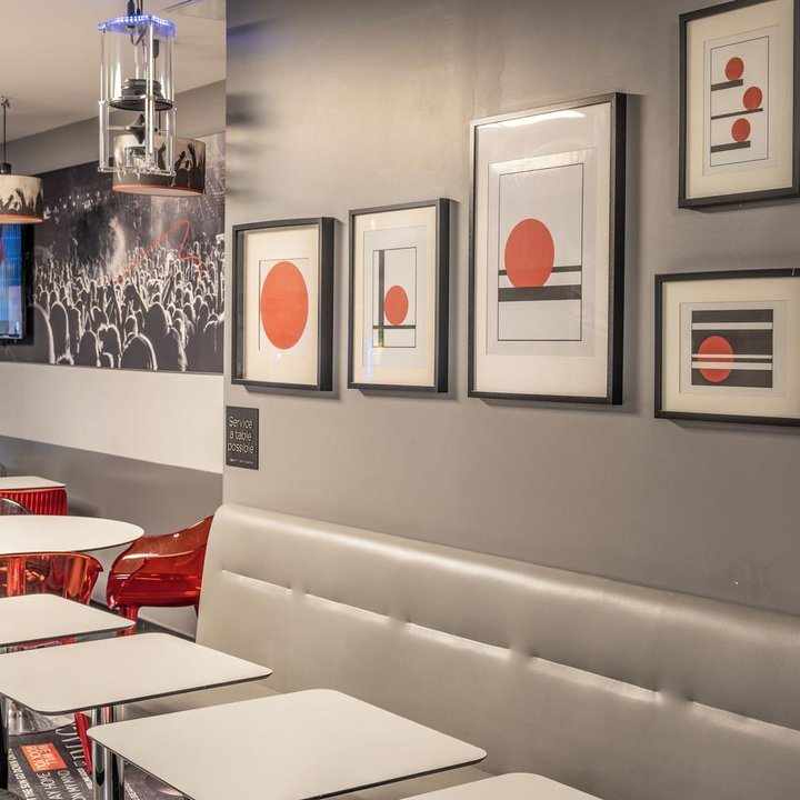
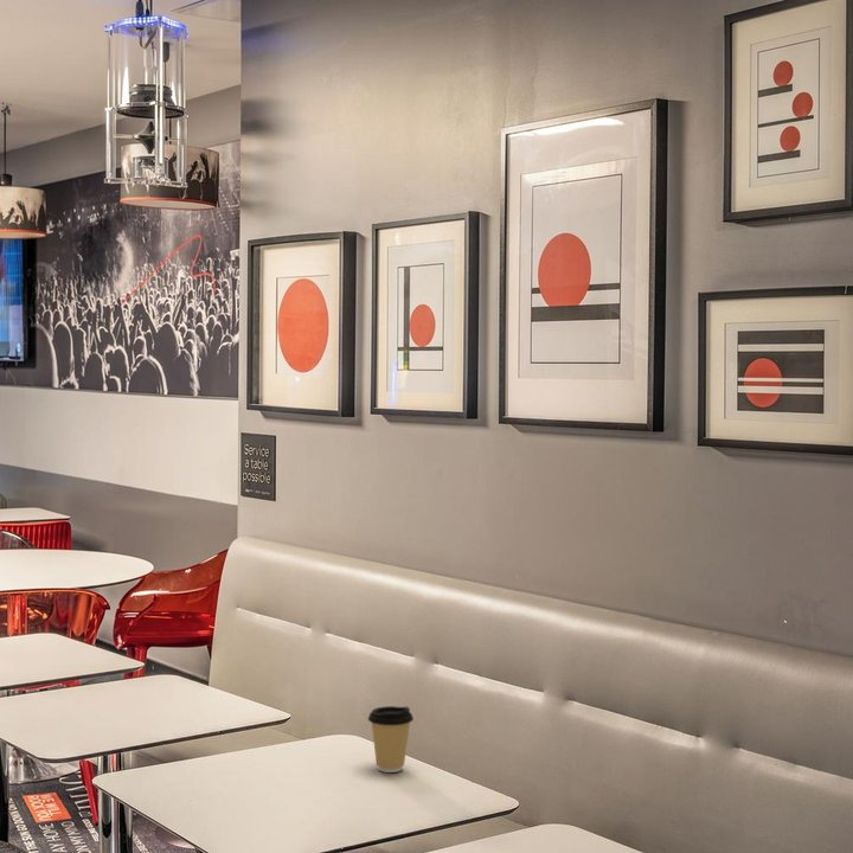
+ coffee cup [367,705,415,774]
